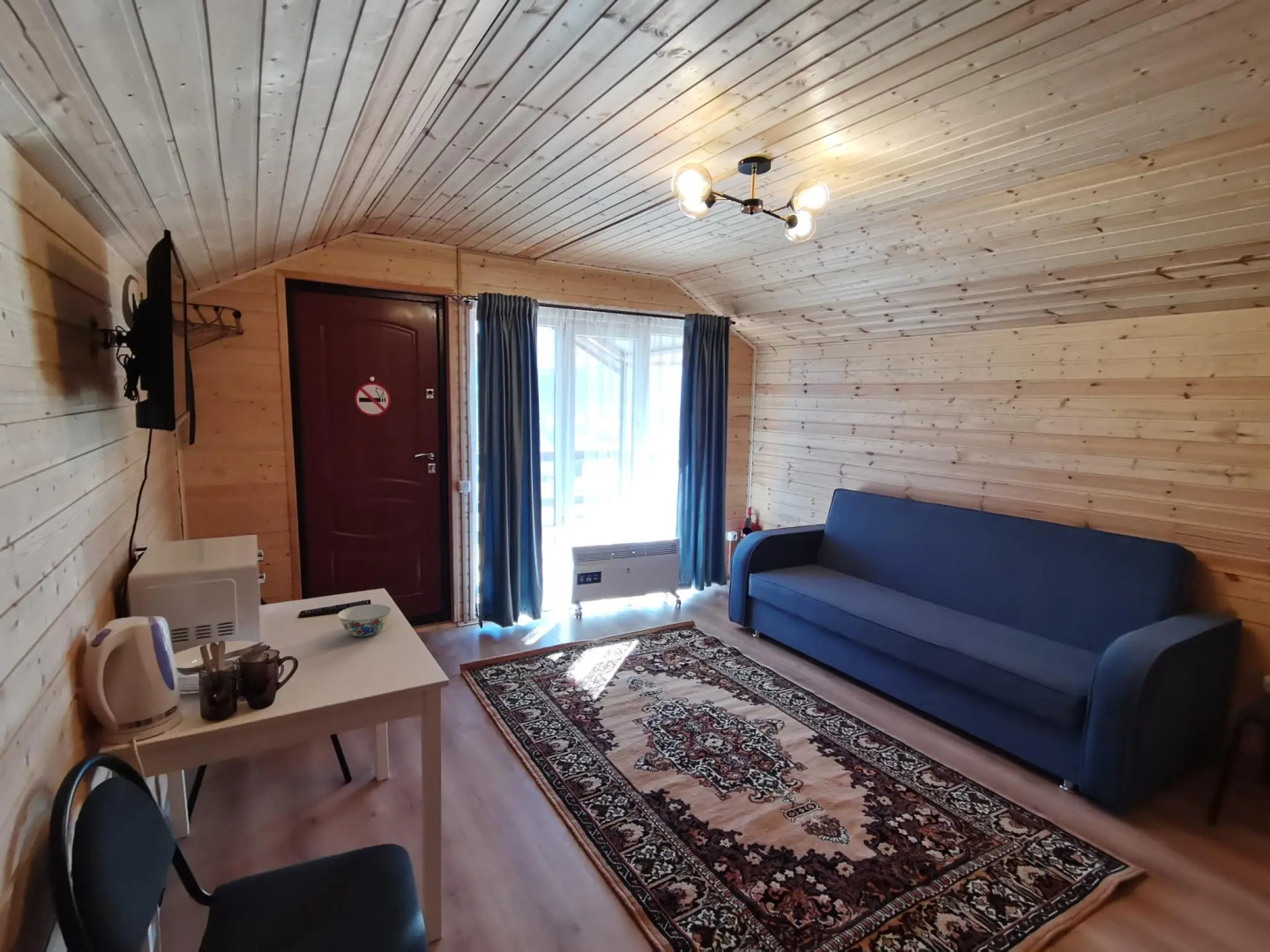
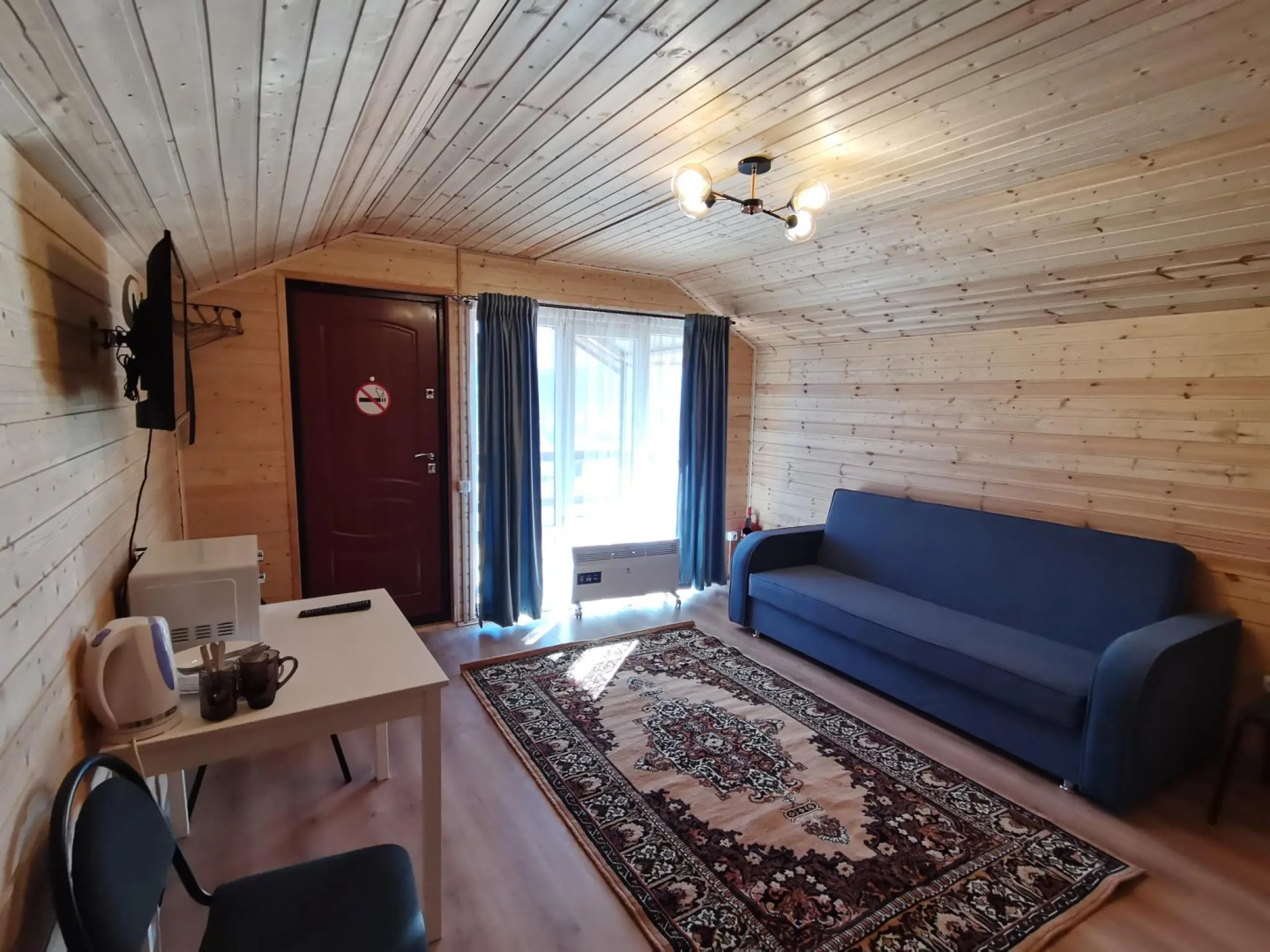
- chinaware [337,604,392,637]
